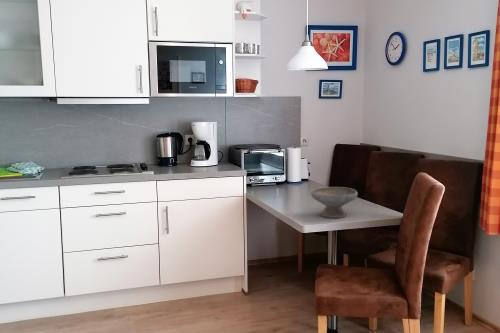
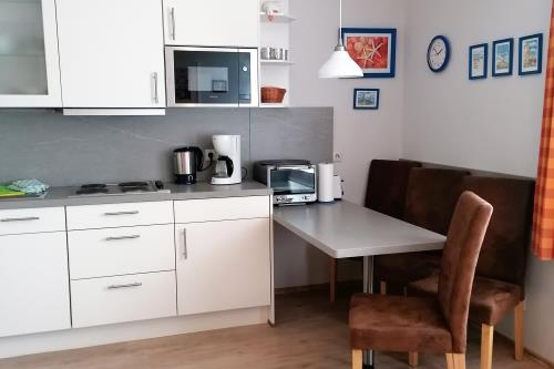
- bowl [310,186,358,219]
